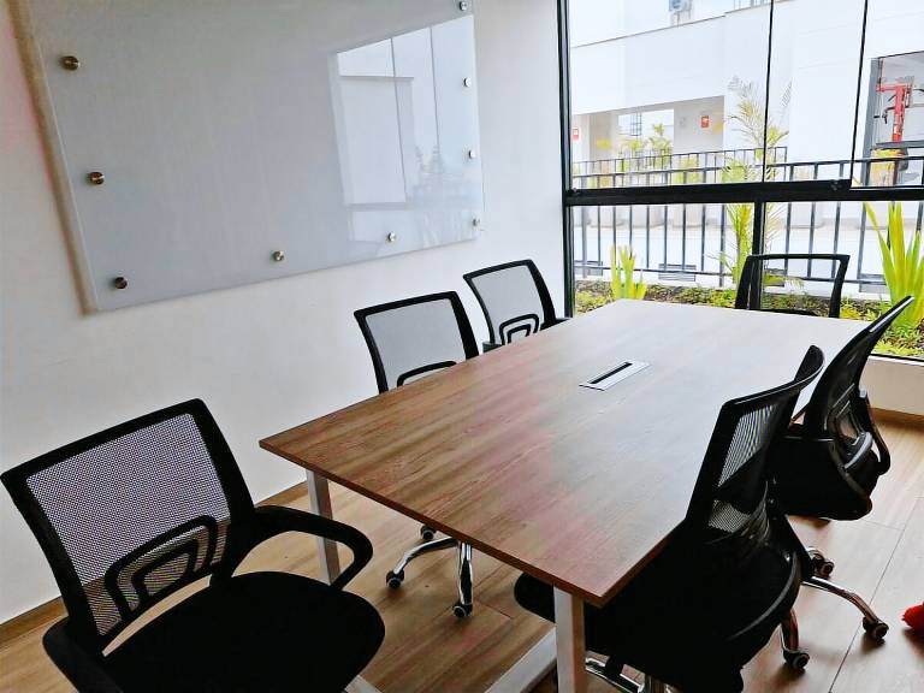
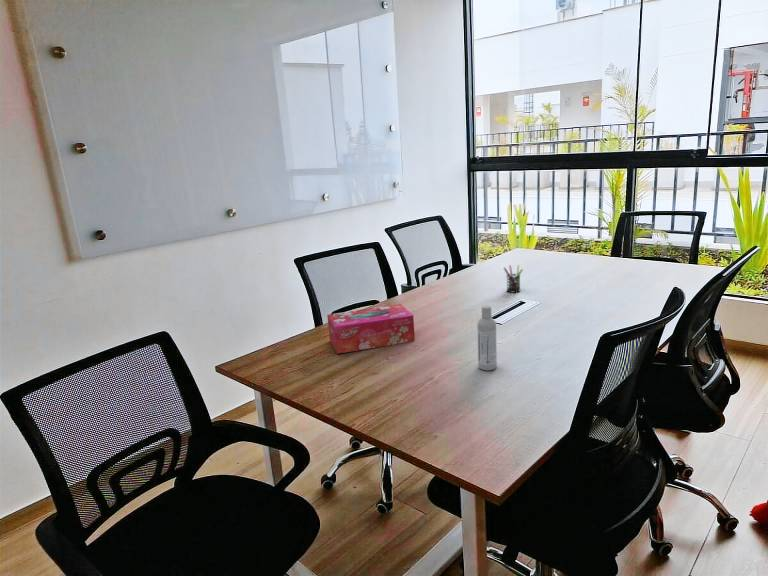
+ bottle [476,305,498,371]
+ pen holder [503,264,524,293]
+ tissue box [326,303,416,355]
